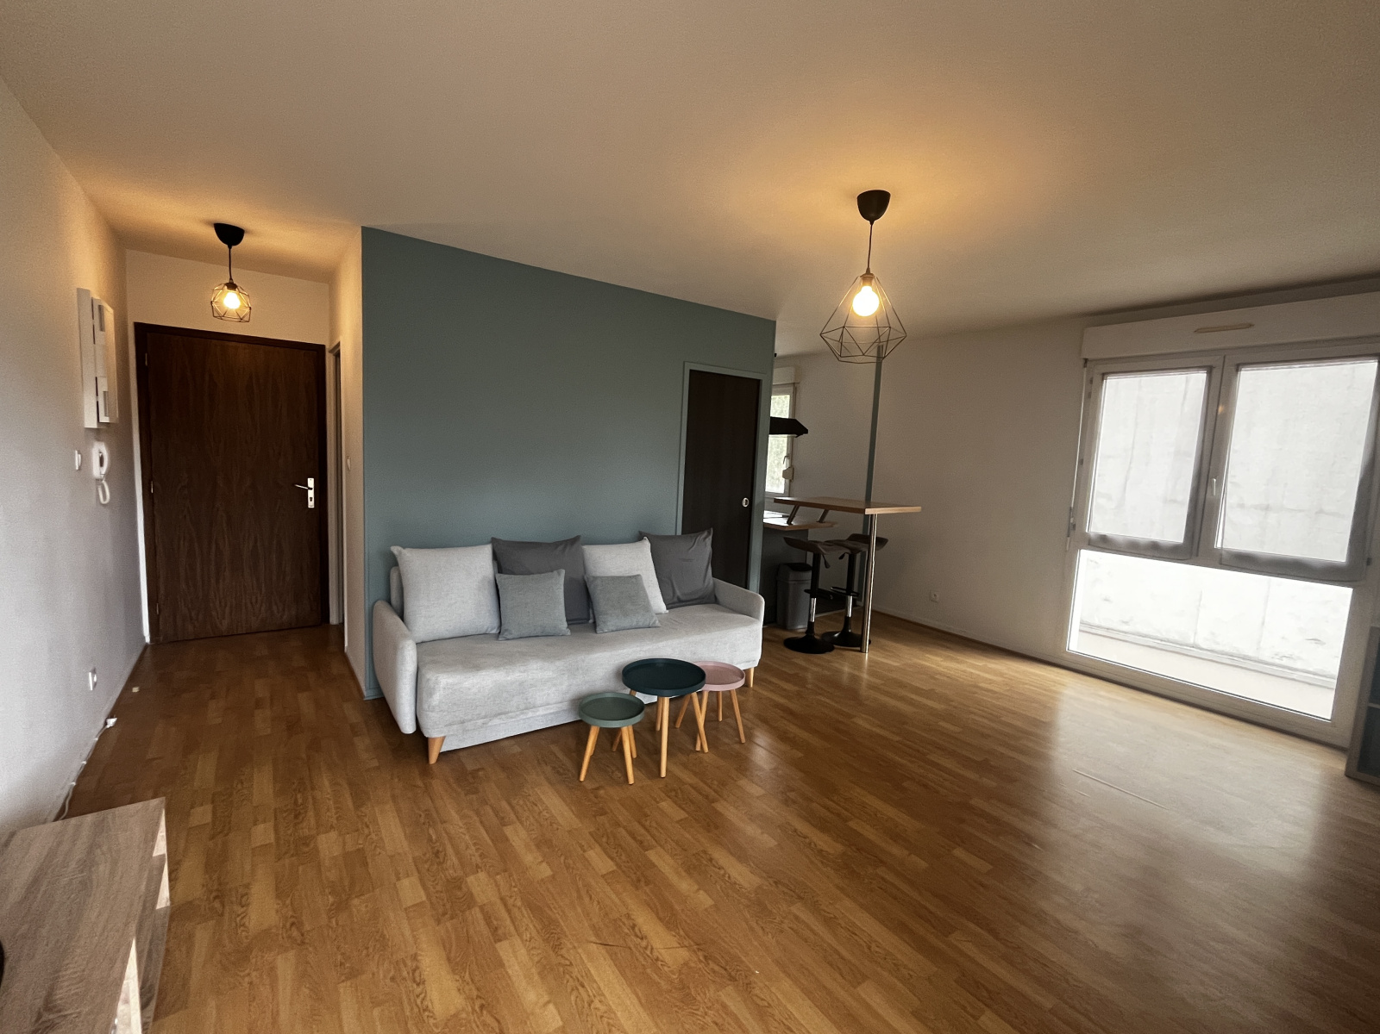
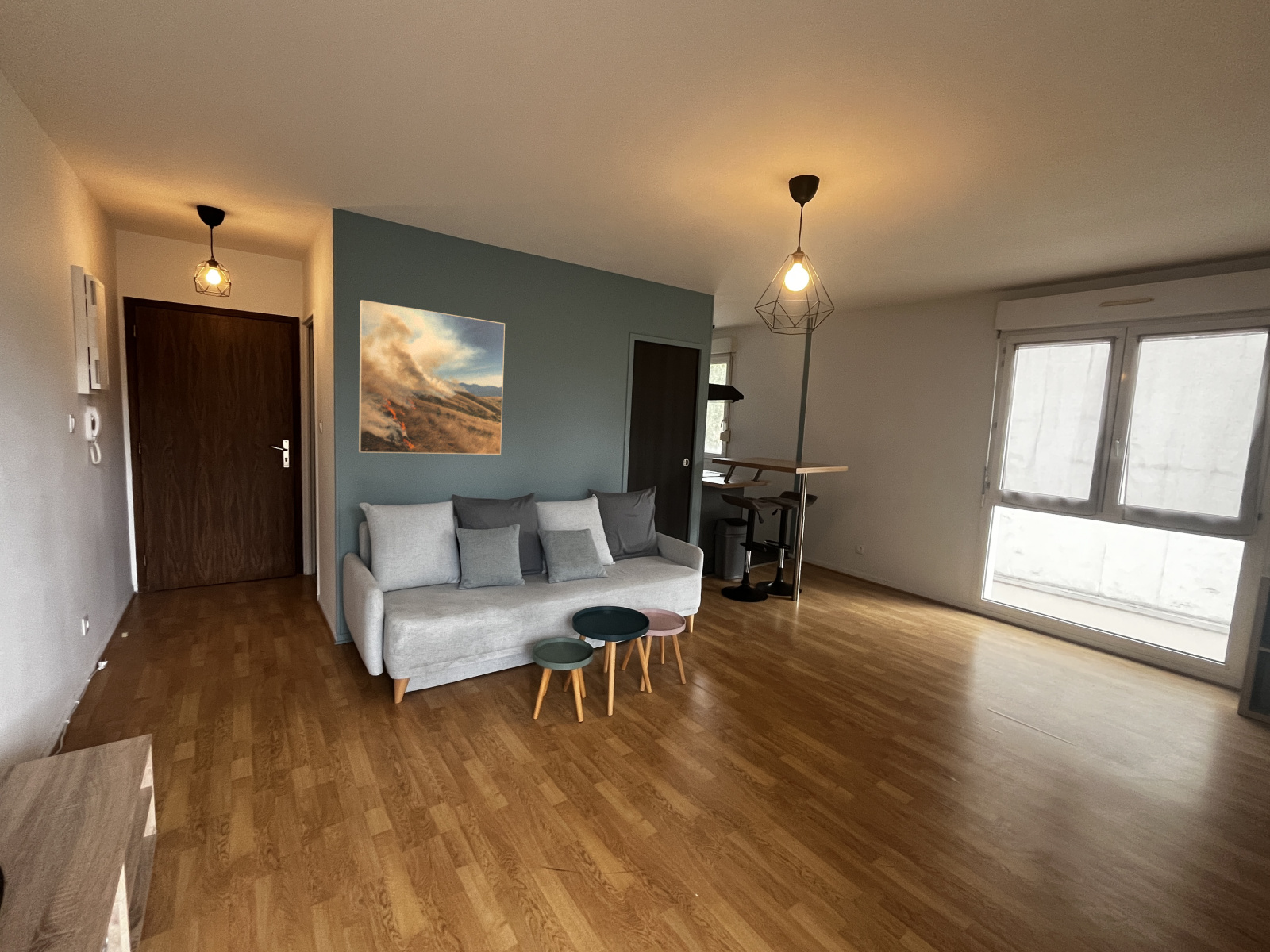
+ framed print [358,299,506,455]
